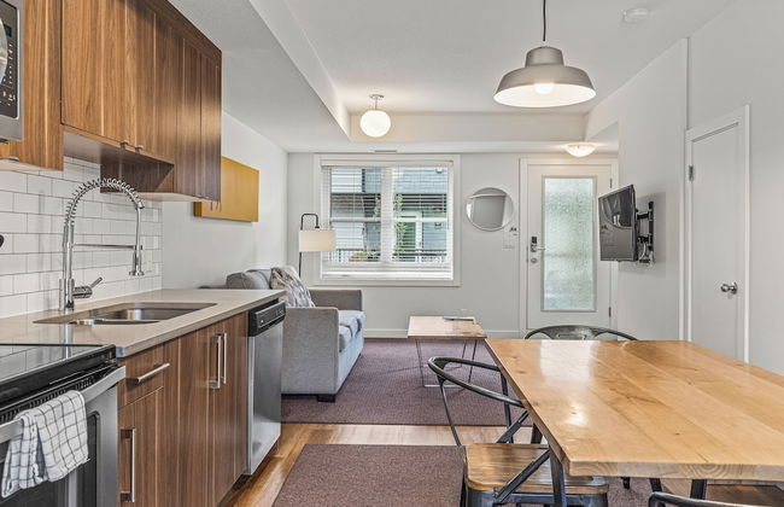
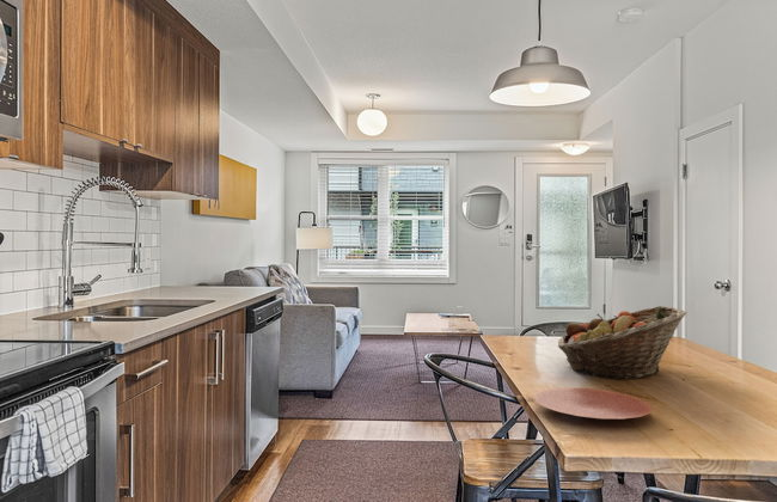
+ plate [533,386,654,420]
+ fruit basket [557,305,687,380]
